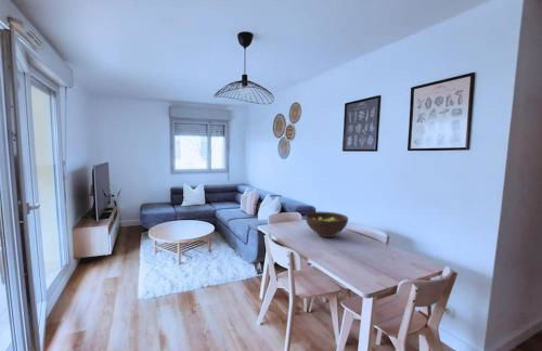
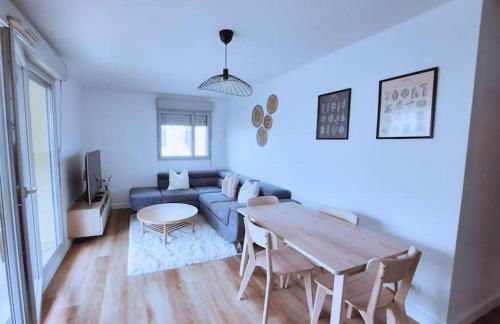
- fruit bowl [305,211,349,238]
